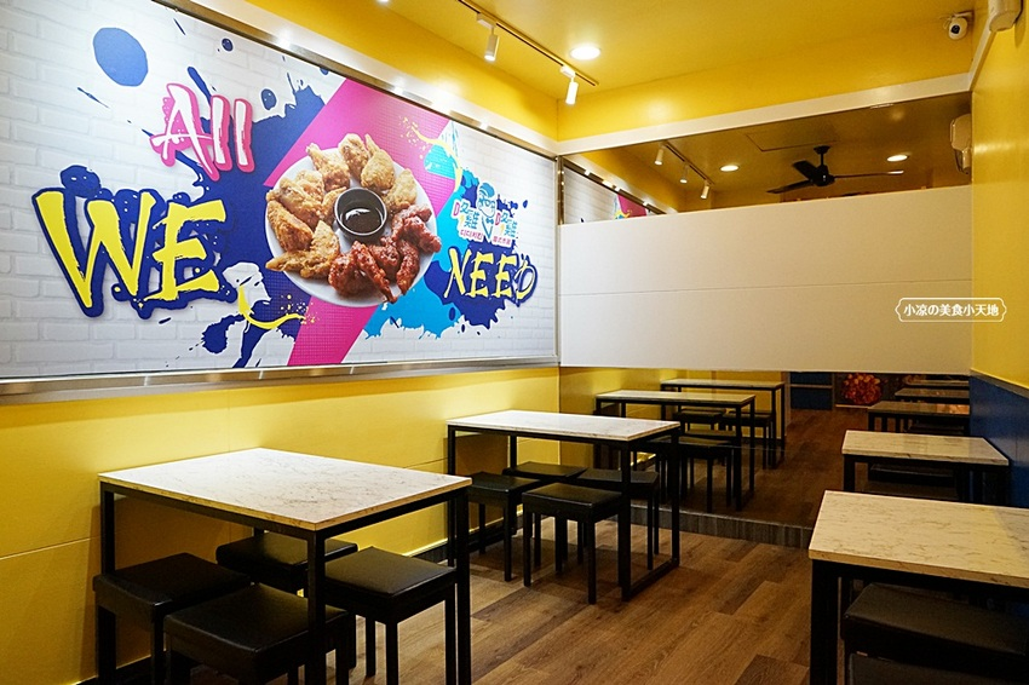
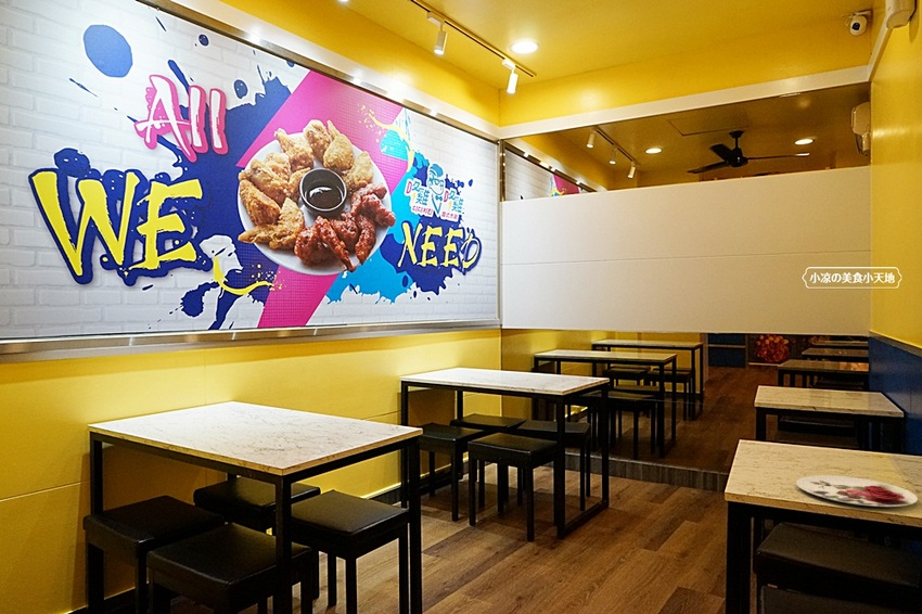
+ plate [795,474,919,508]
